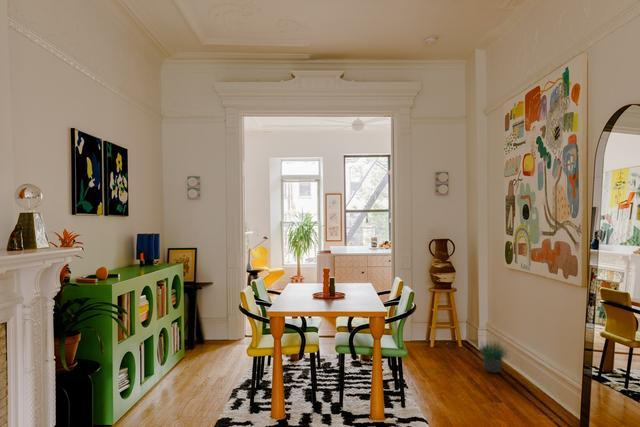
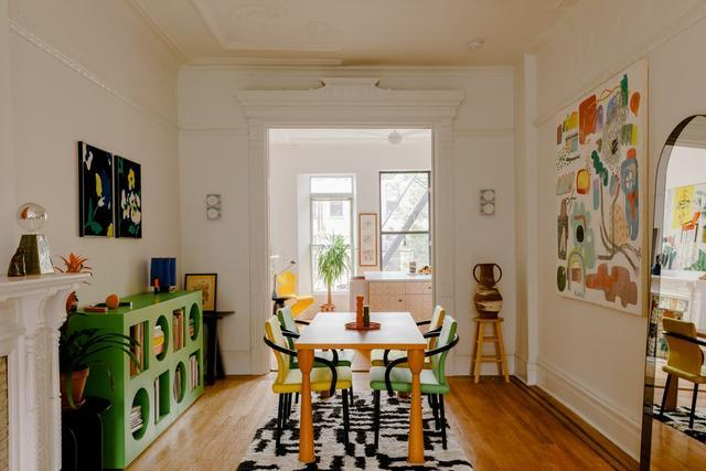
- potted plant [474,332,512,374]
